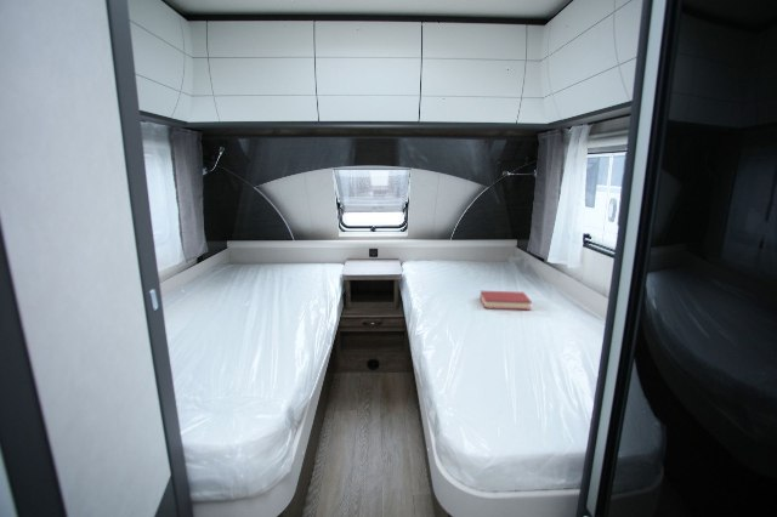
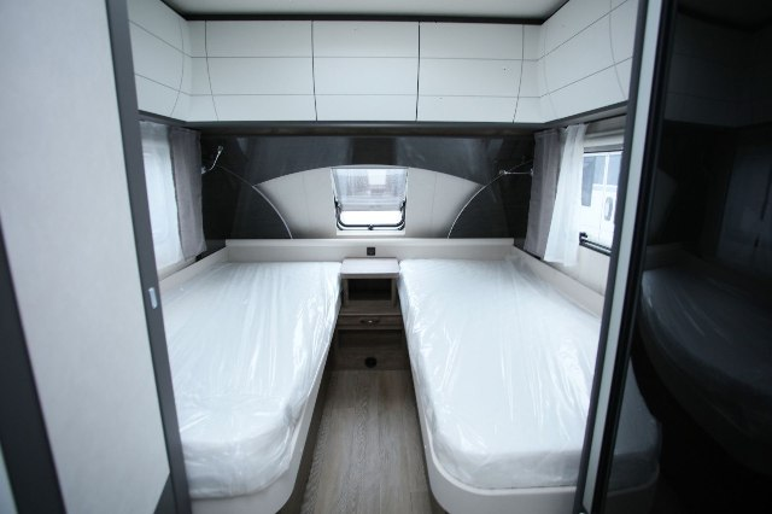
- hardback book [480,290,533,312]
